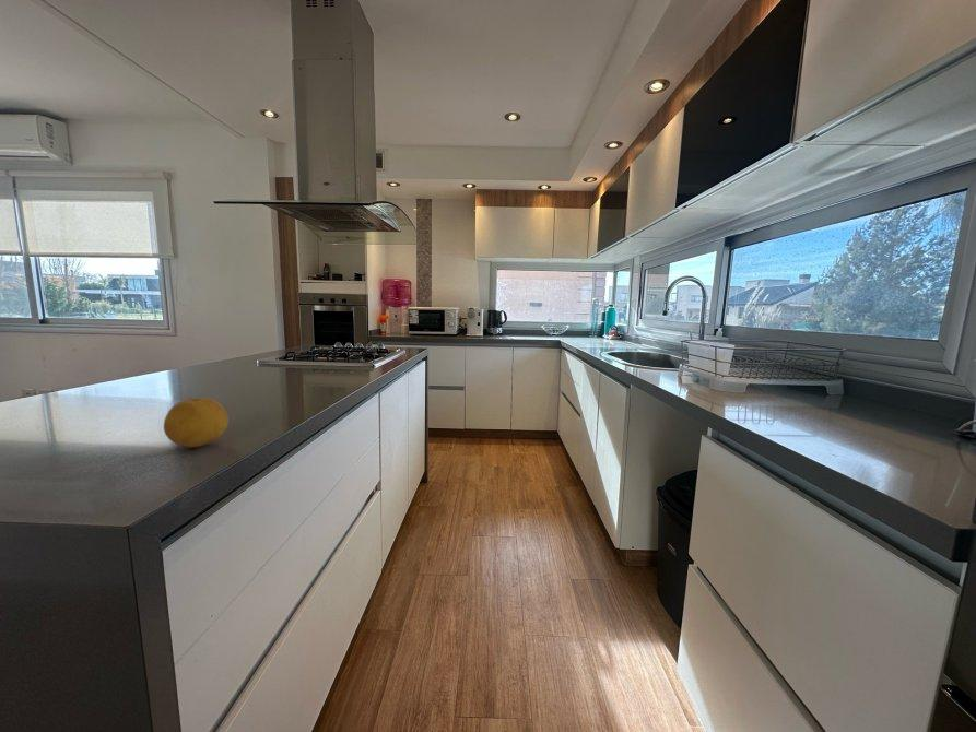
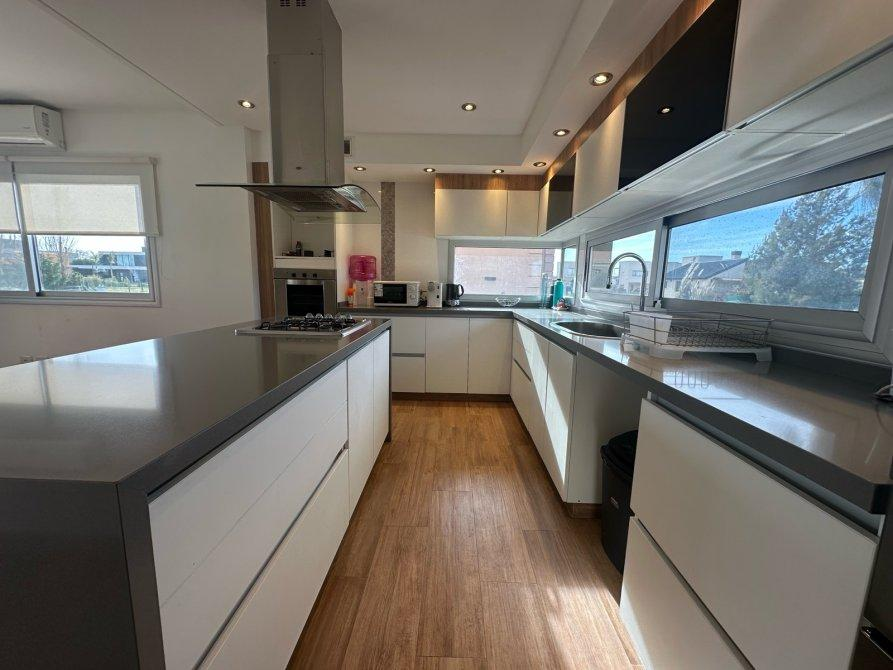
- fruit [163,397,230,448]
